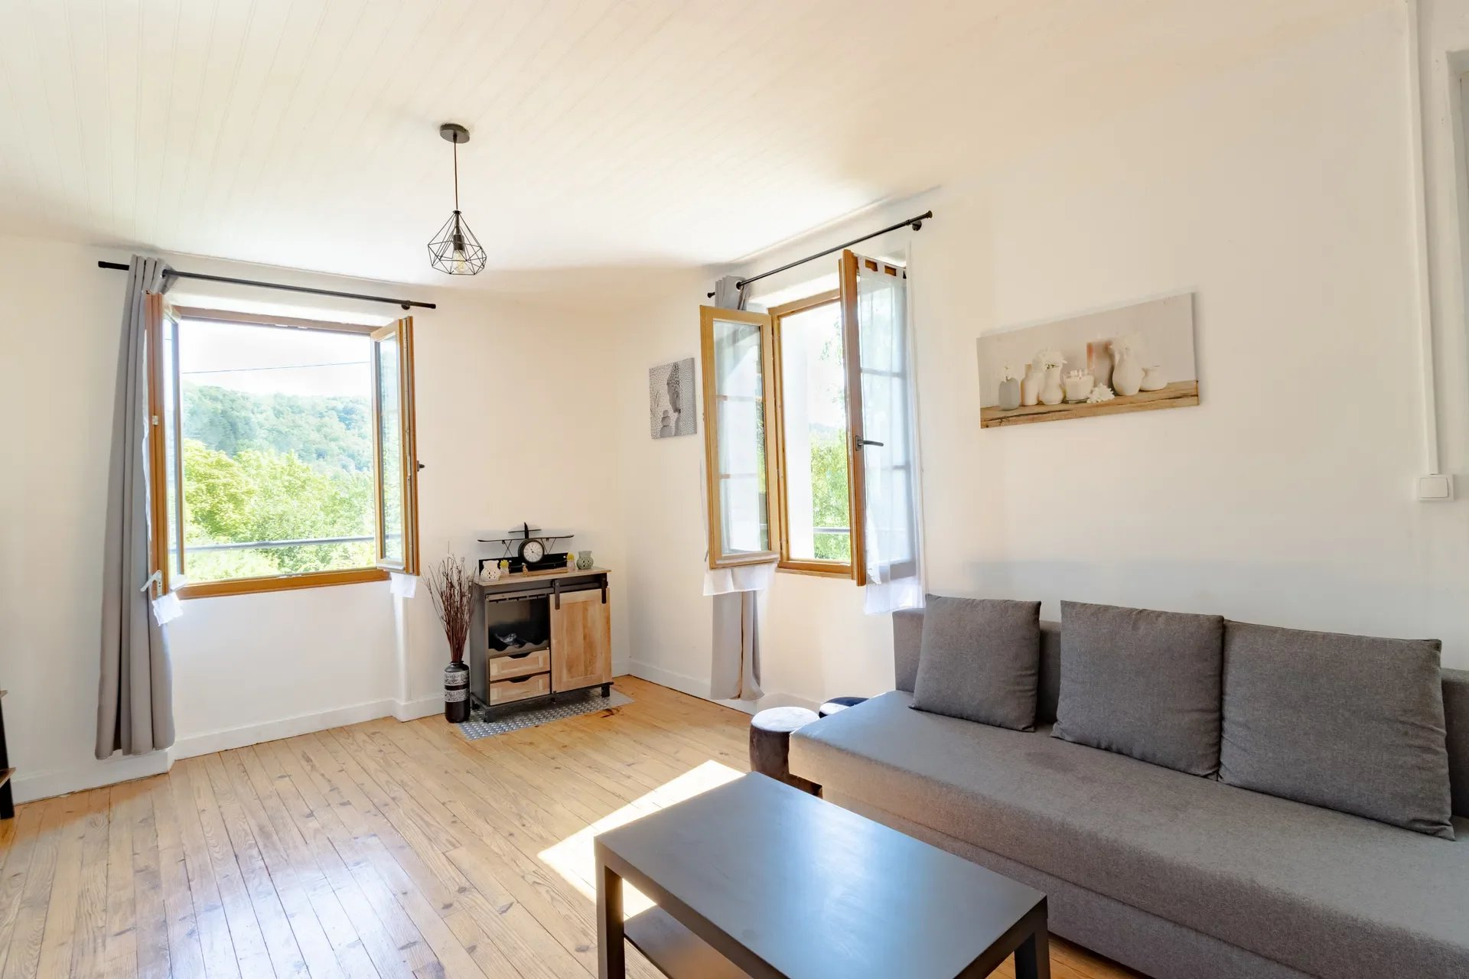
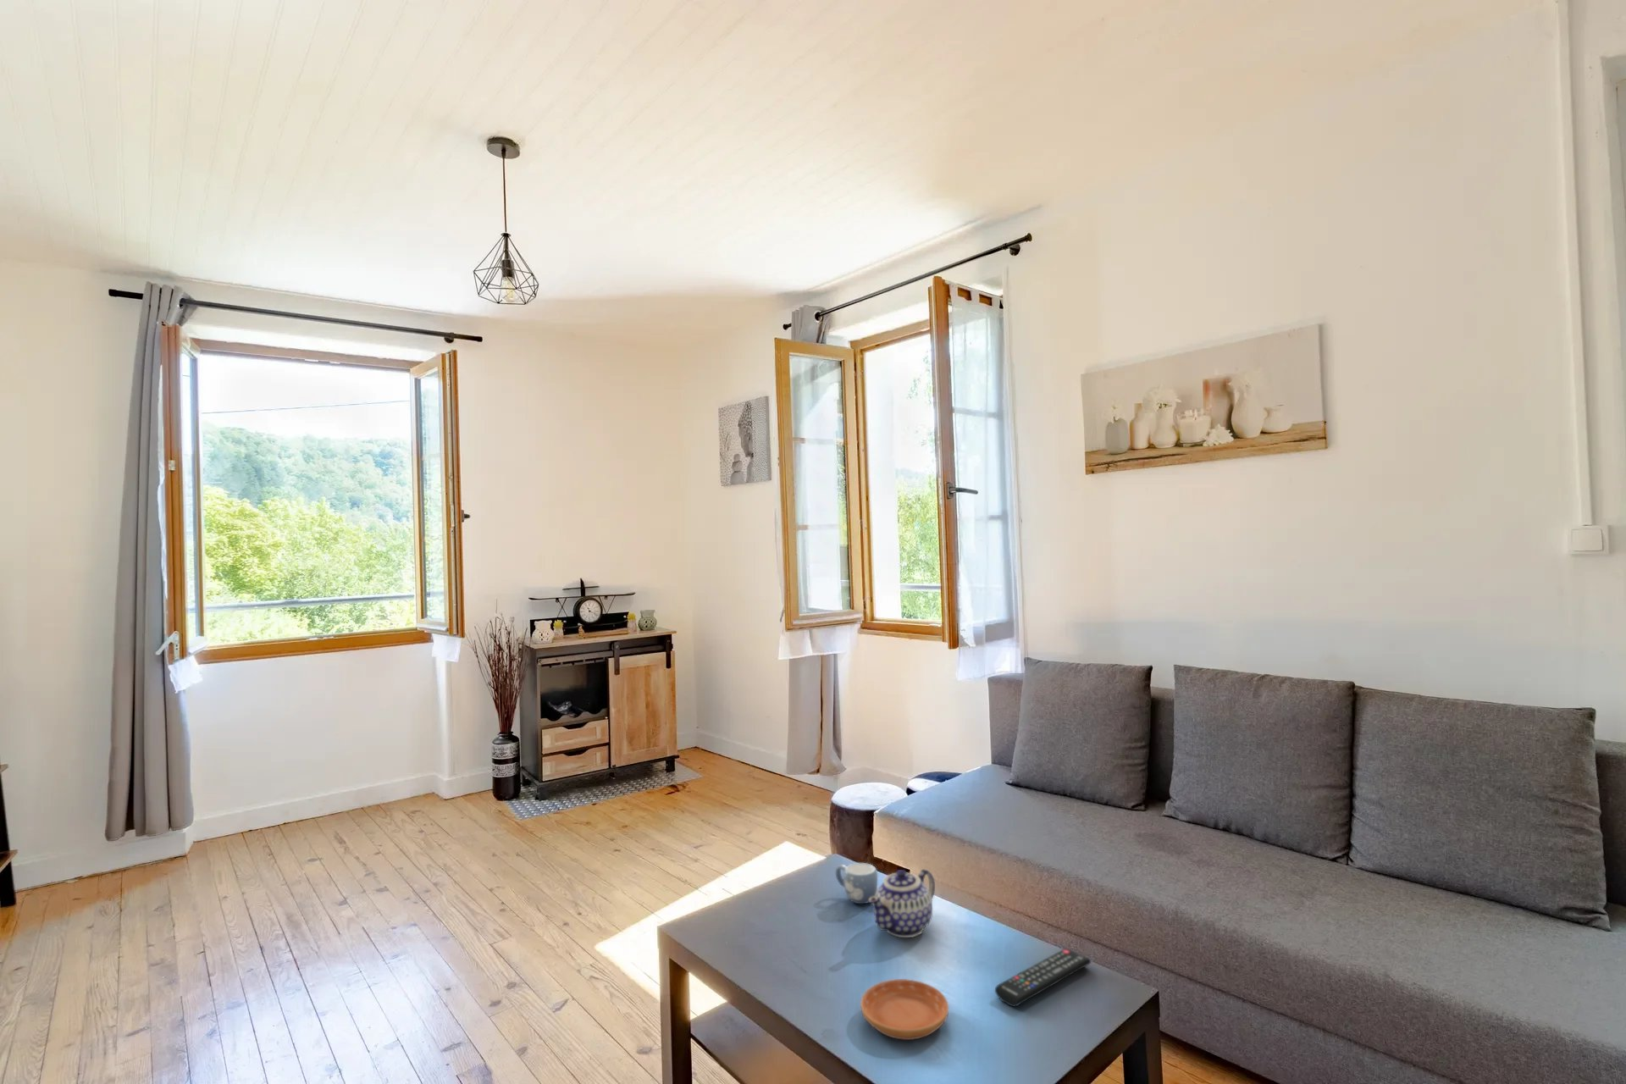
+ teapot [867,867,935,939]
+ remote control [994,947,1091,1008]
+ mug [835,863,878,905]
+ saucer [859,979,950,1040]
